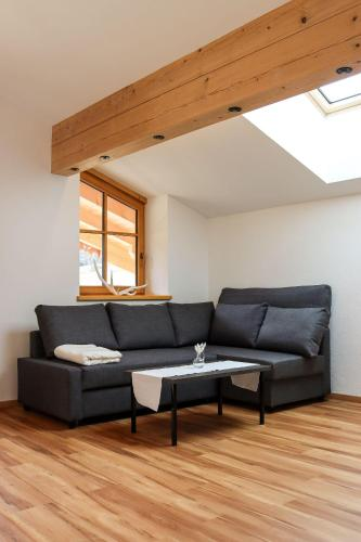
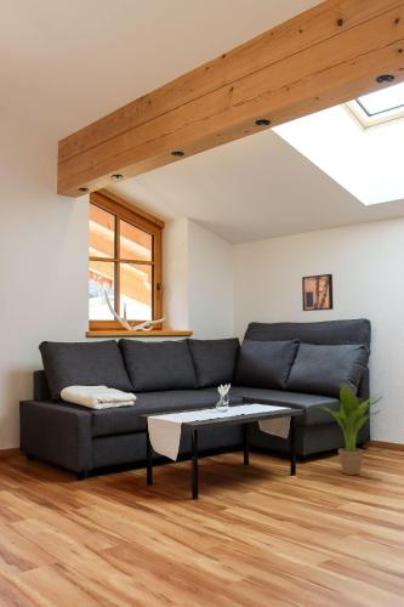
+ potted plant [313,384,383,476]
+ wall art [301,273,335,312]
